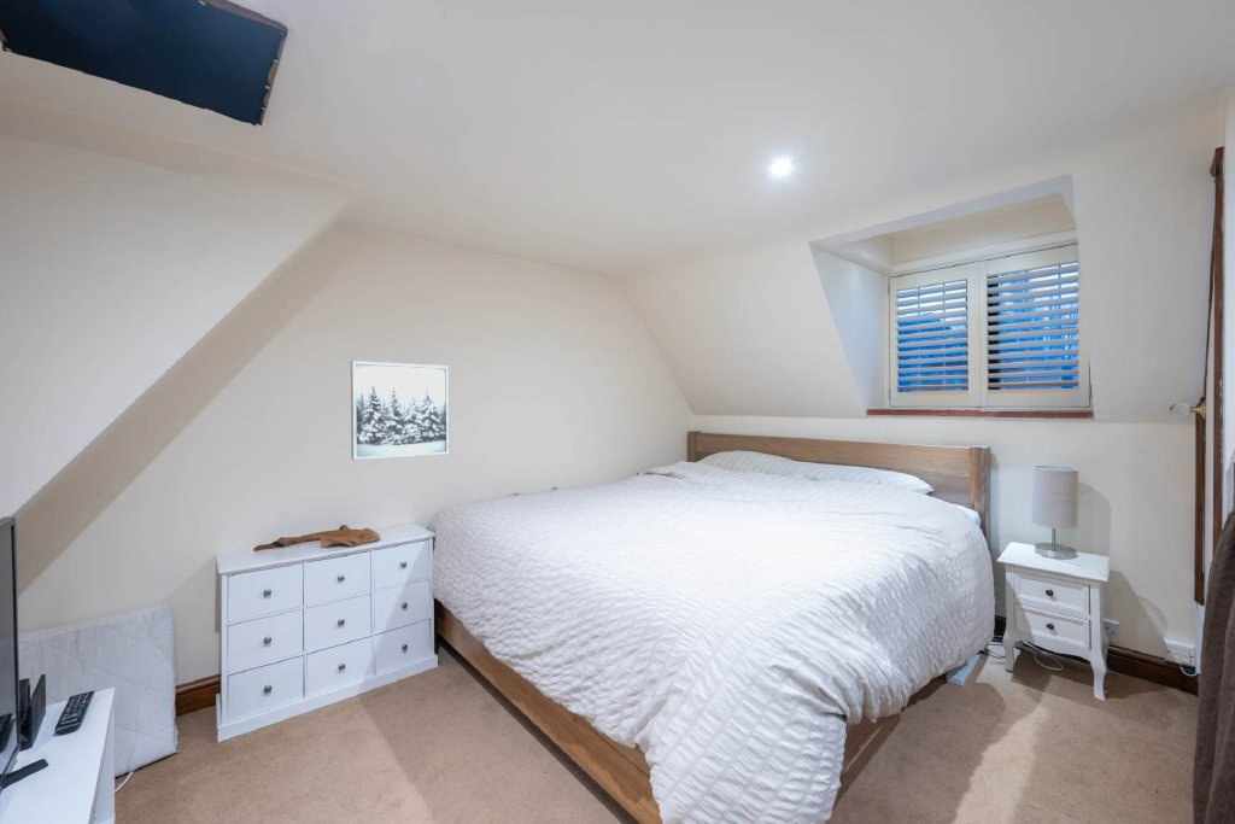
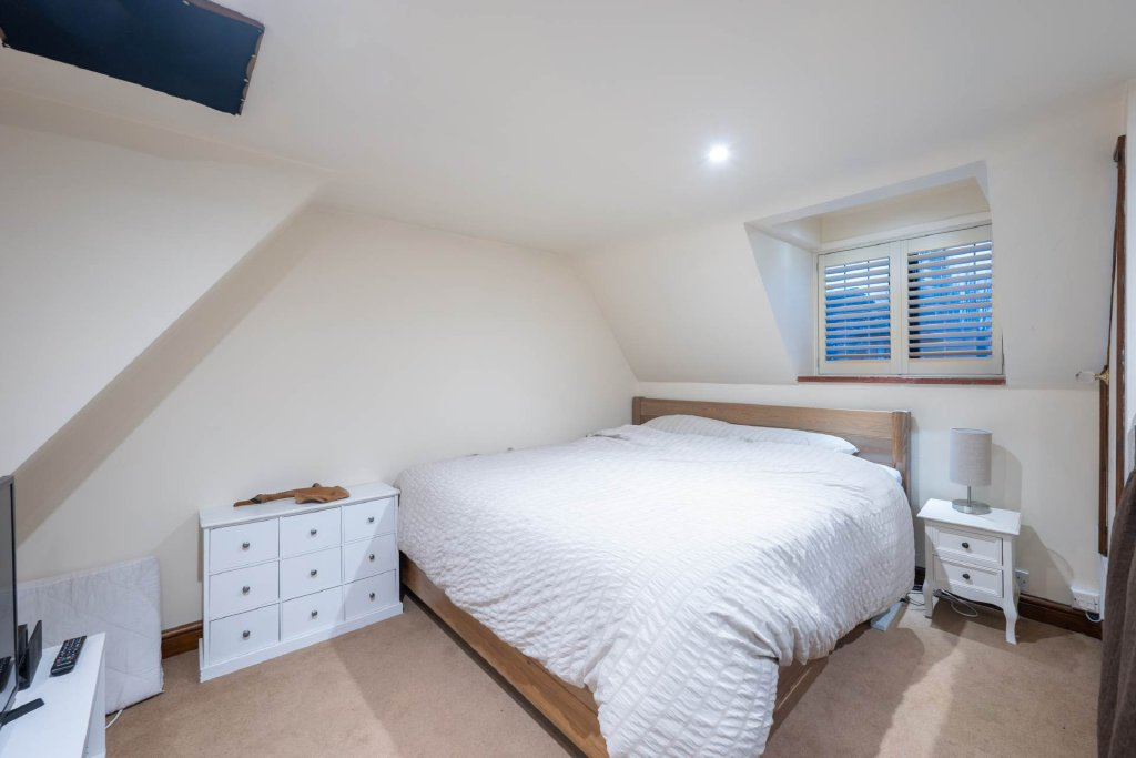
- wall art [350,360,450,462]
